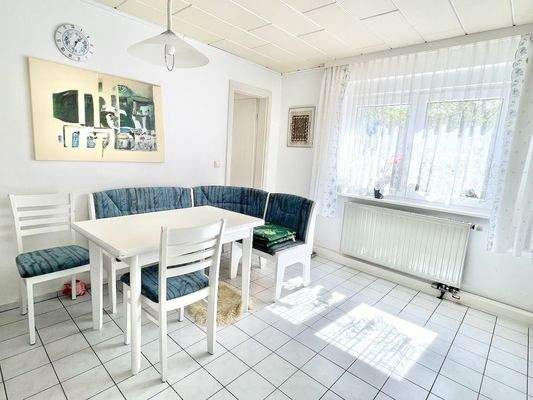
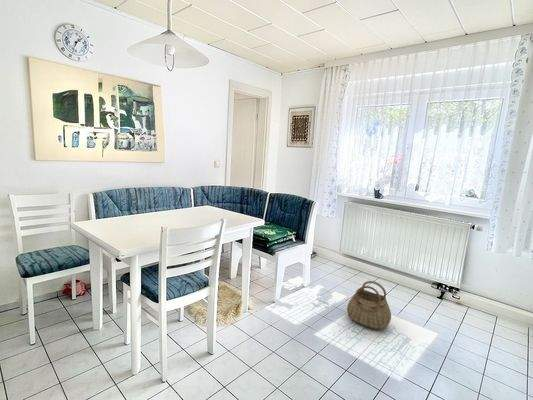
+ basket [346,280,392,330]
